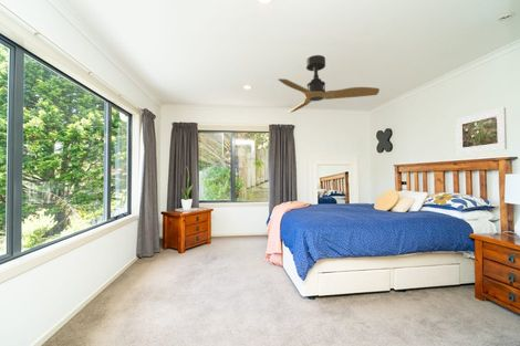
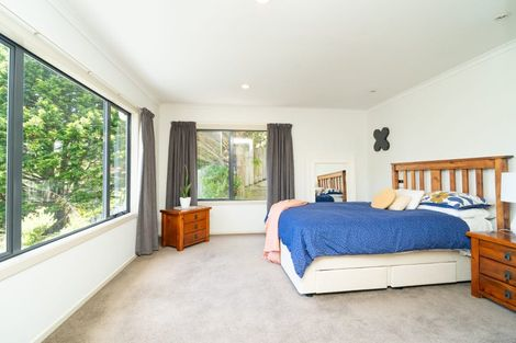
- ceiling fan [278,54,381,114]
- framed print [455,106,508,155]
